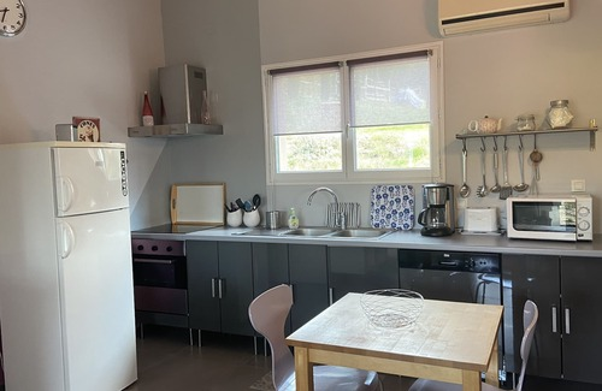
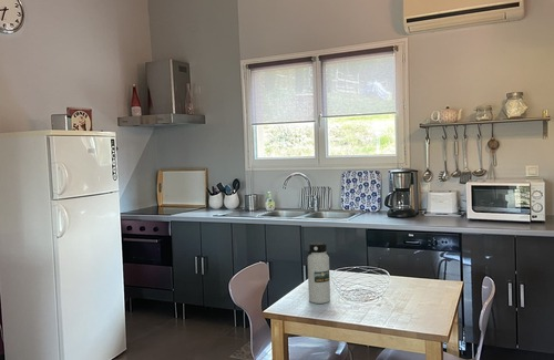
+ water bottle [307,241,331,305]
